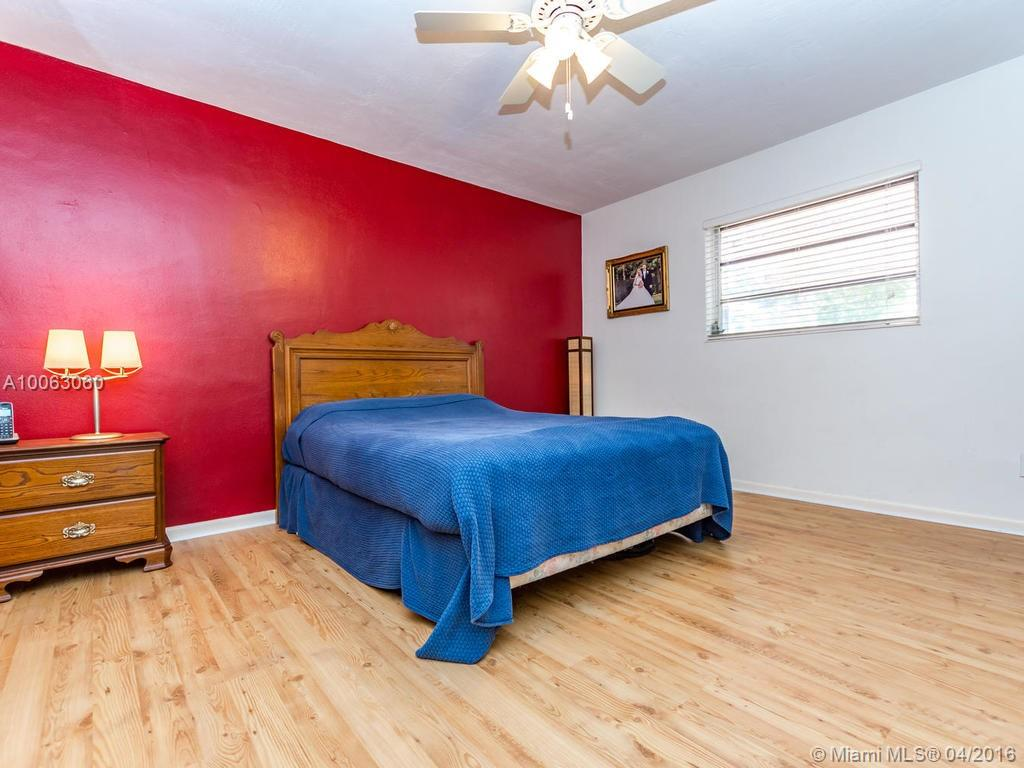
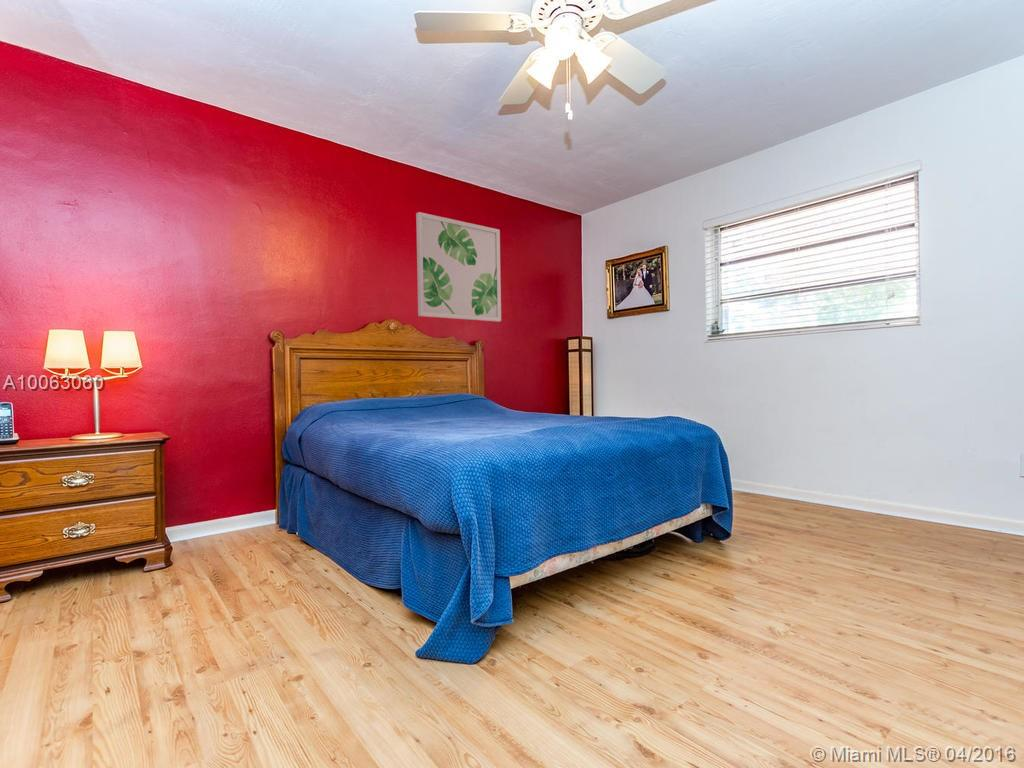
+ wall art [415,211,502,323]
